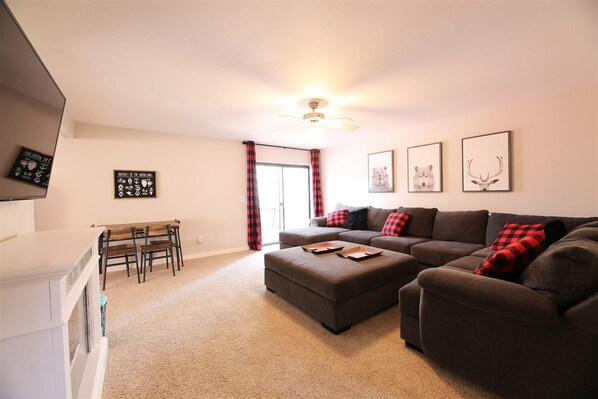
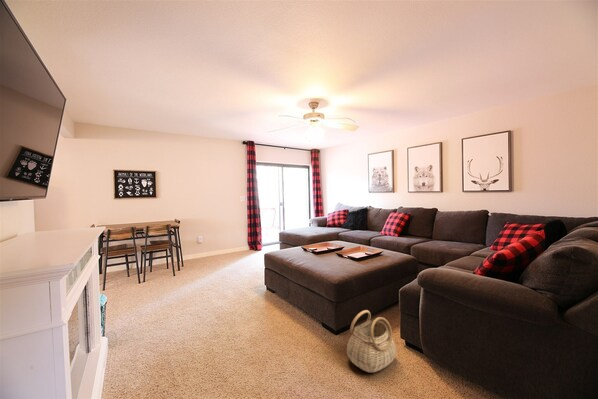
+ basket [346,309,397,373]
